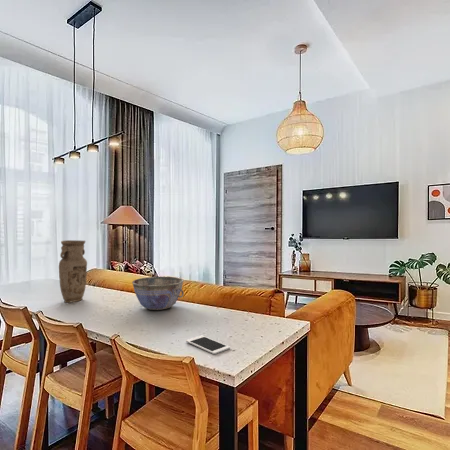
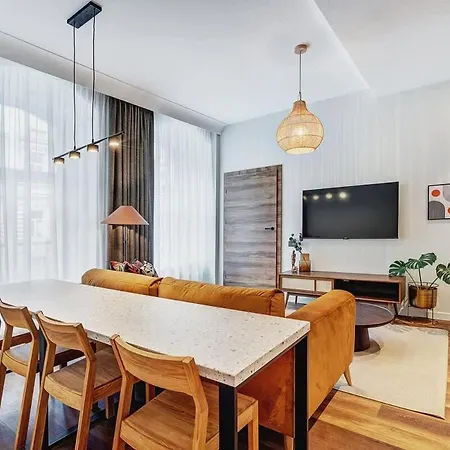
- vase [58,239,88,303]
- cell phone [185,334,231,355]
- bowl [131,275,185,311]
